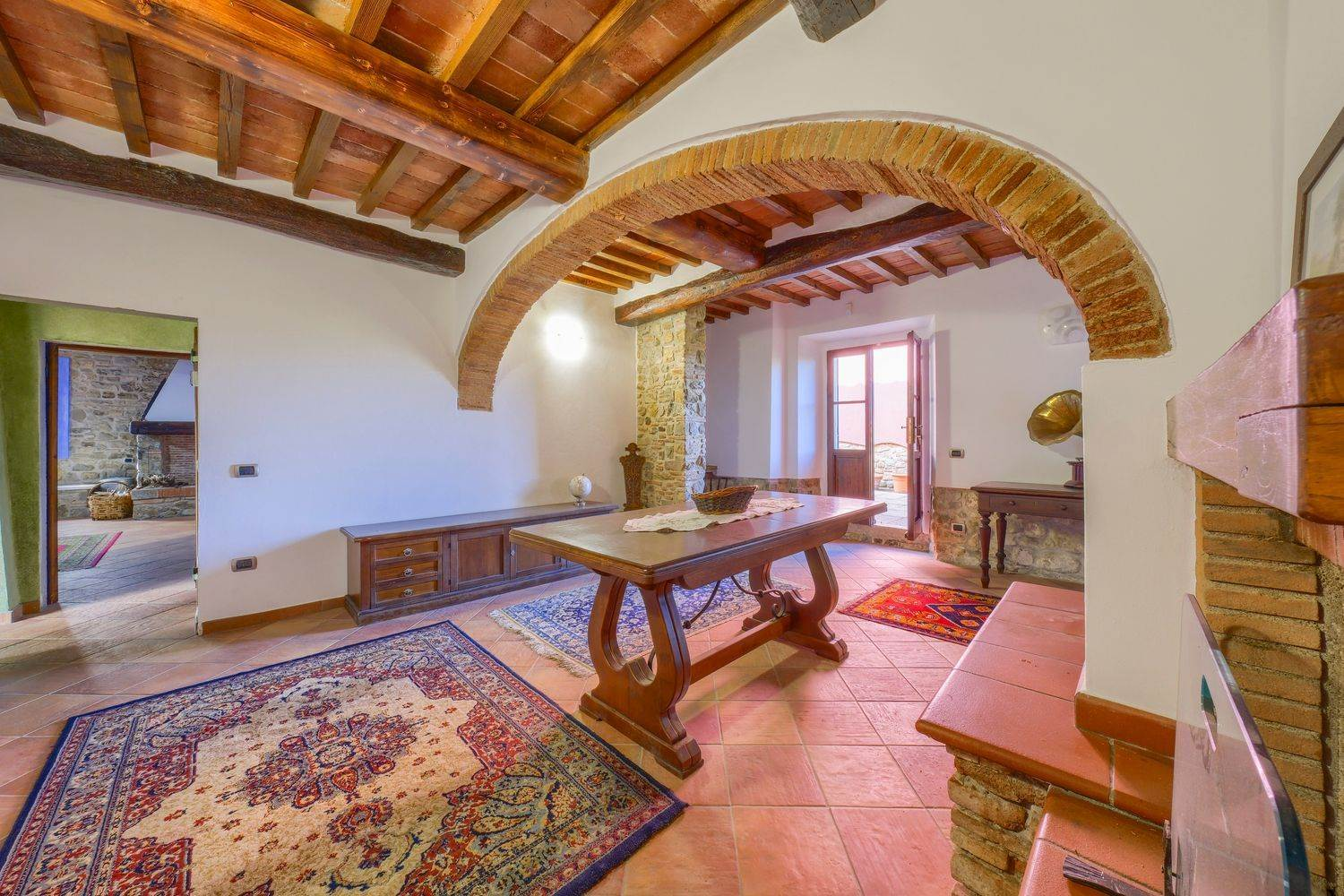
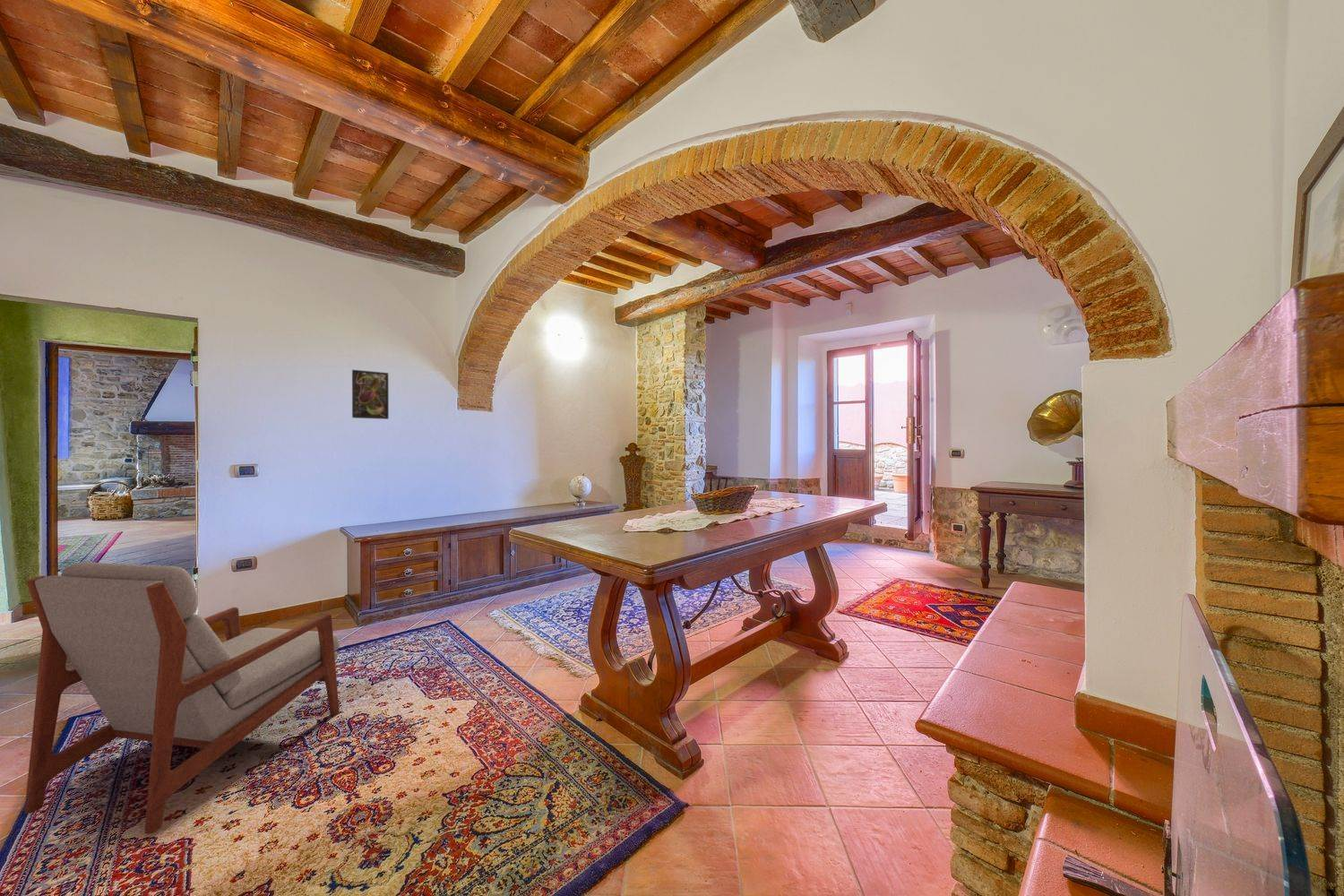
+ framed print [351,369,390,420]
+ armchair [23,561,340,835]
